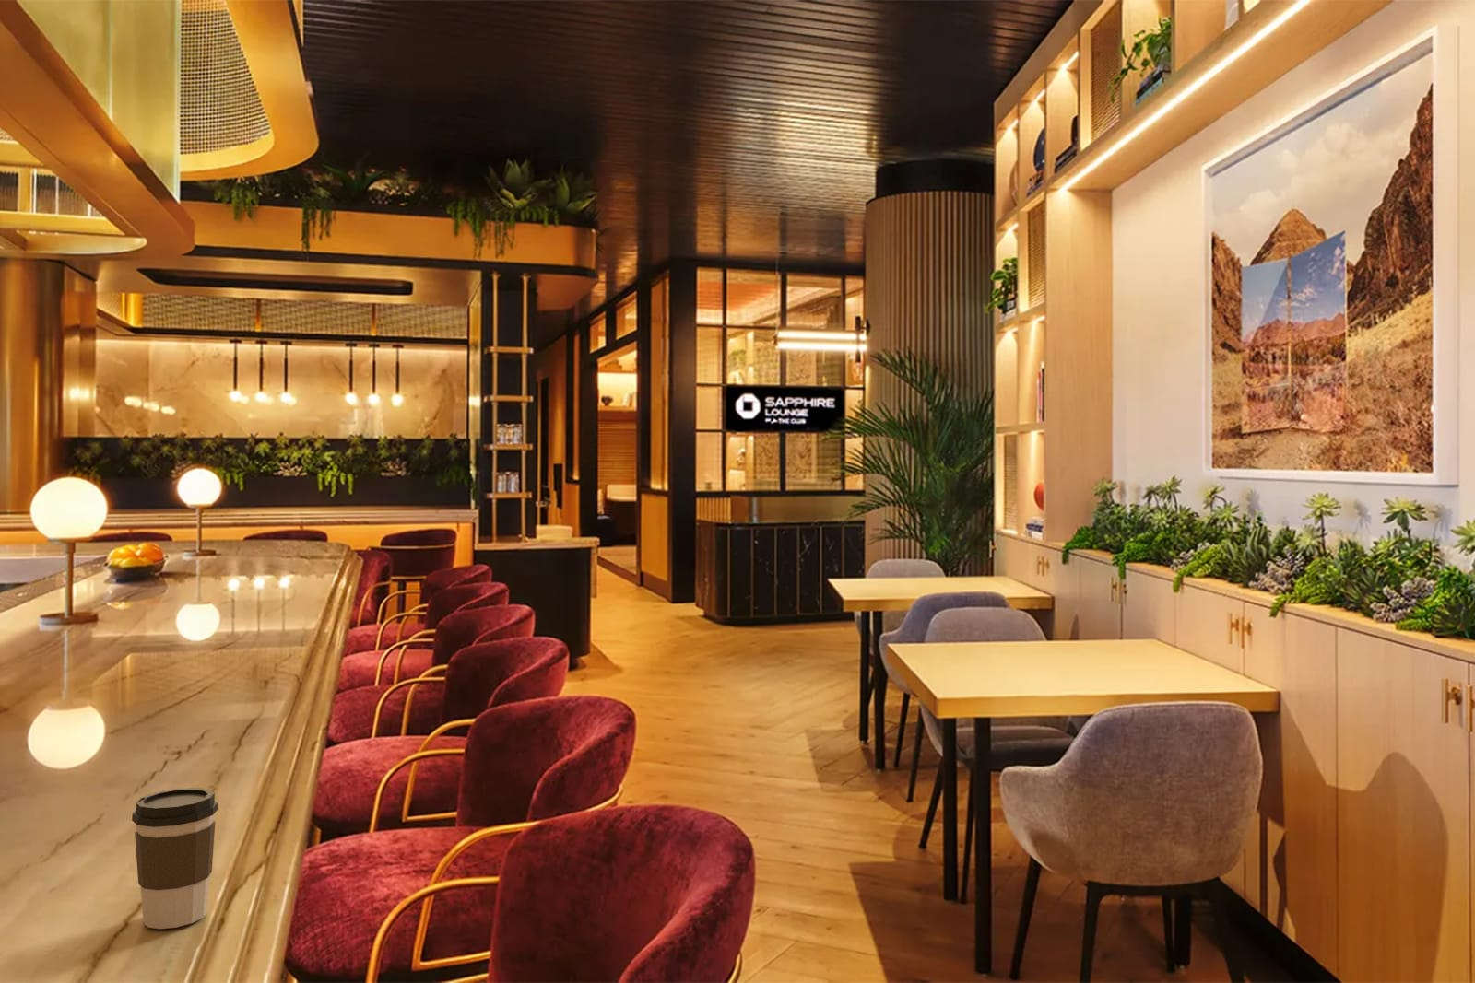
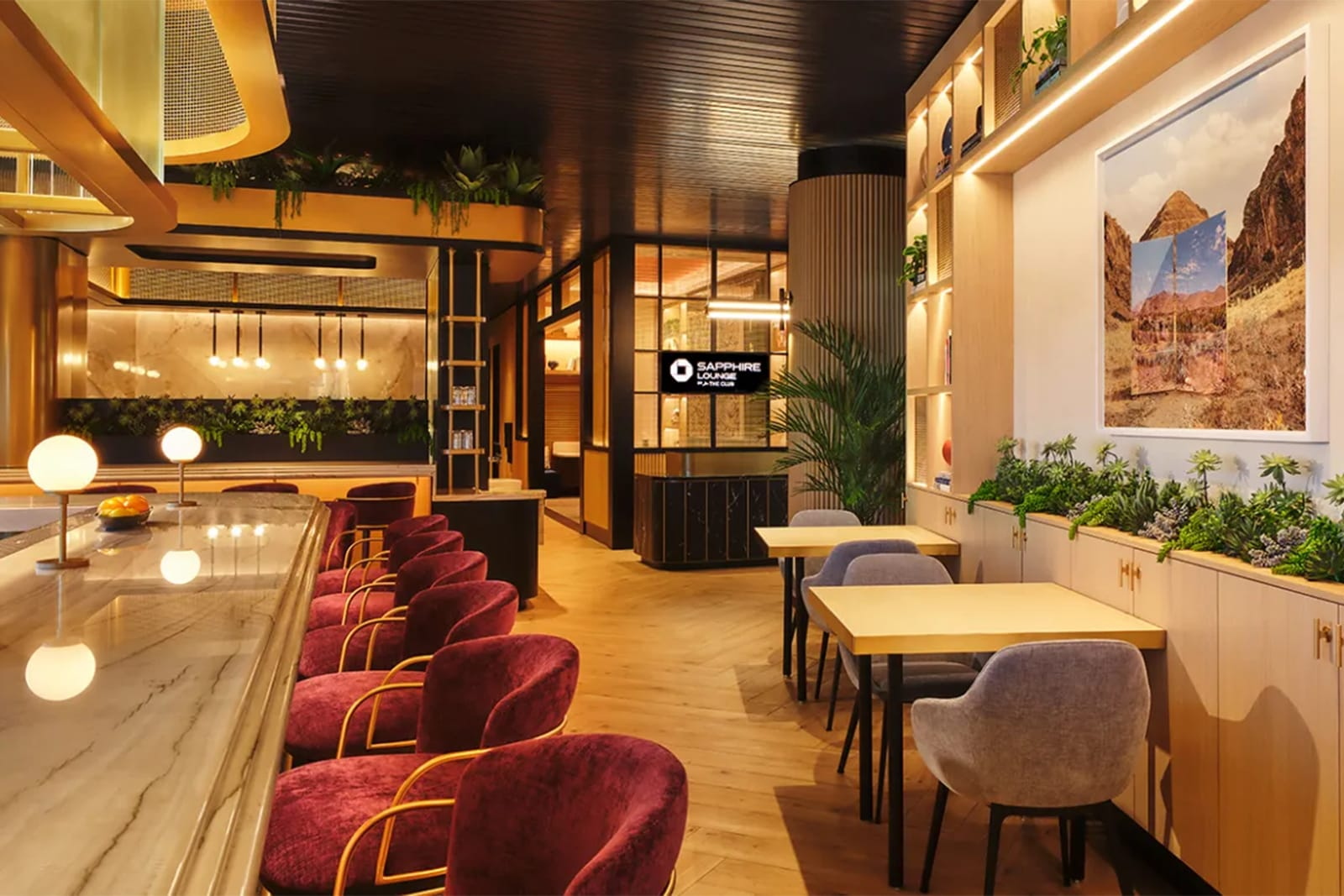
- coffee cup [131,787,218,929]
